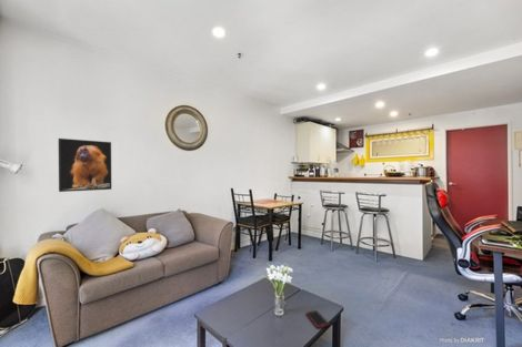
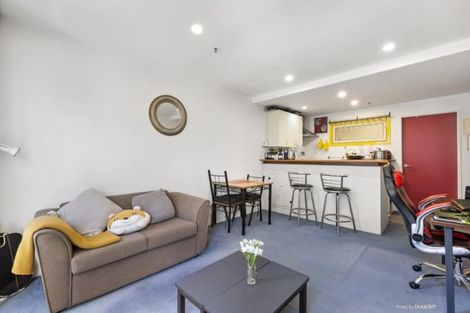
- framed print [58,137,112,193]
- cell phone [305,309,330,329]
